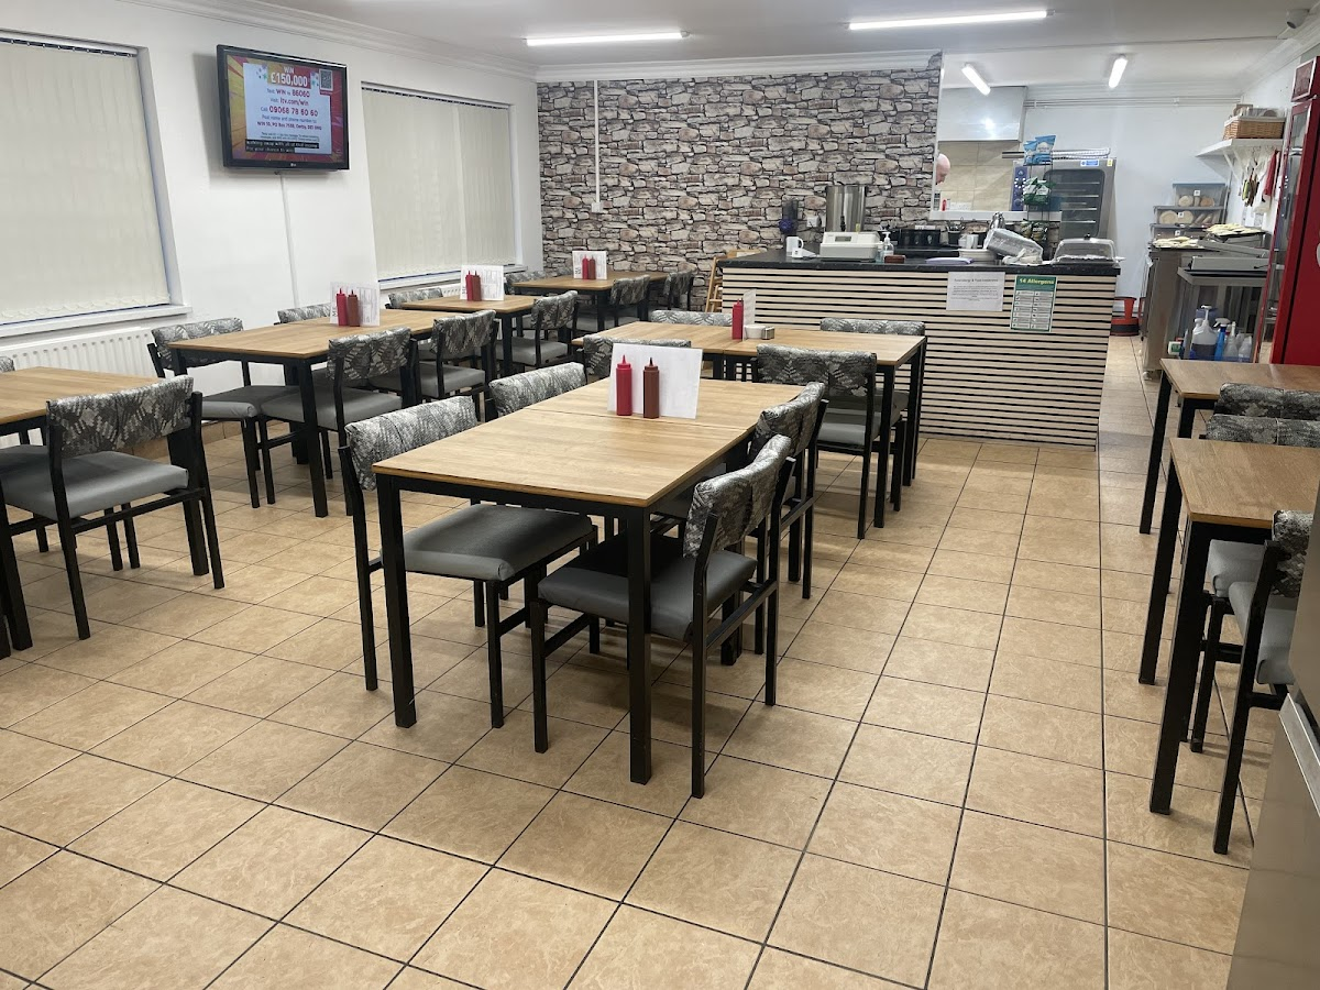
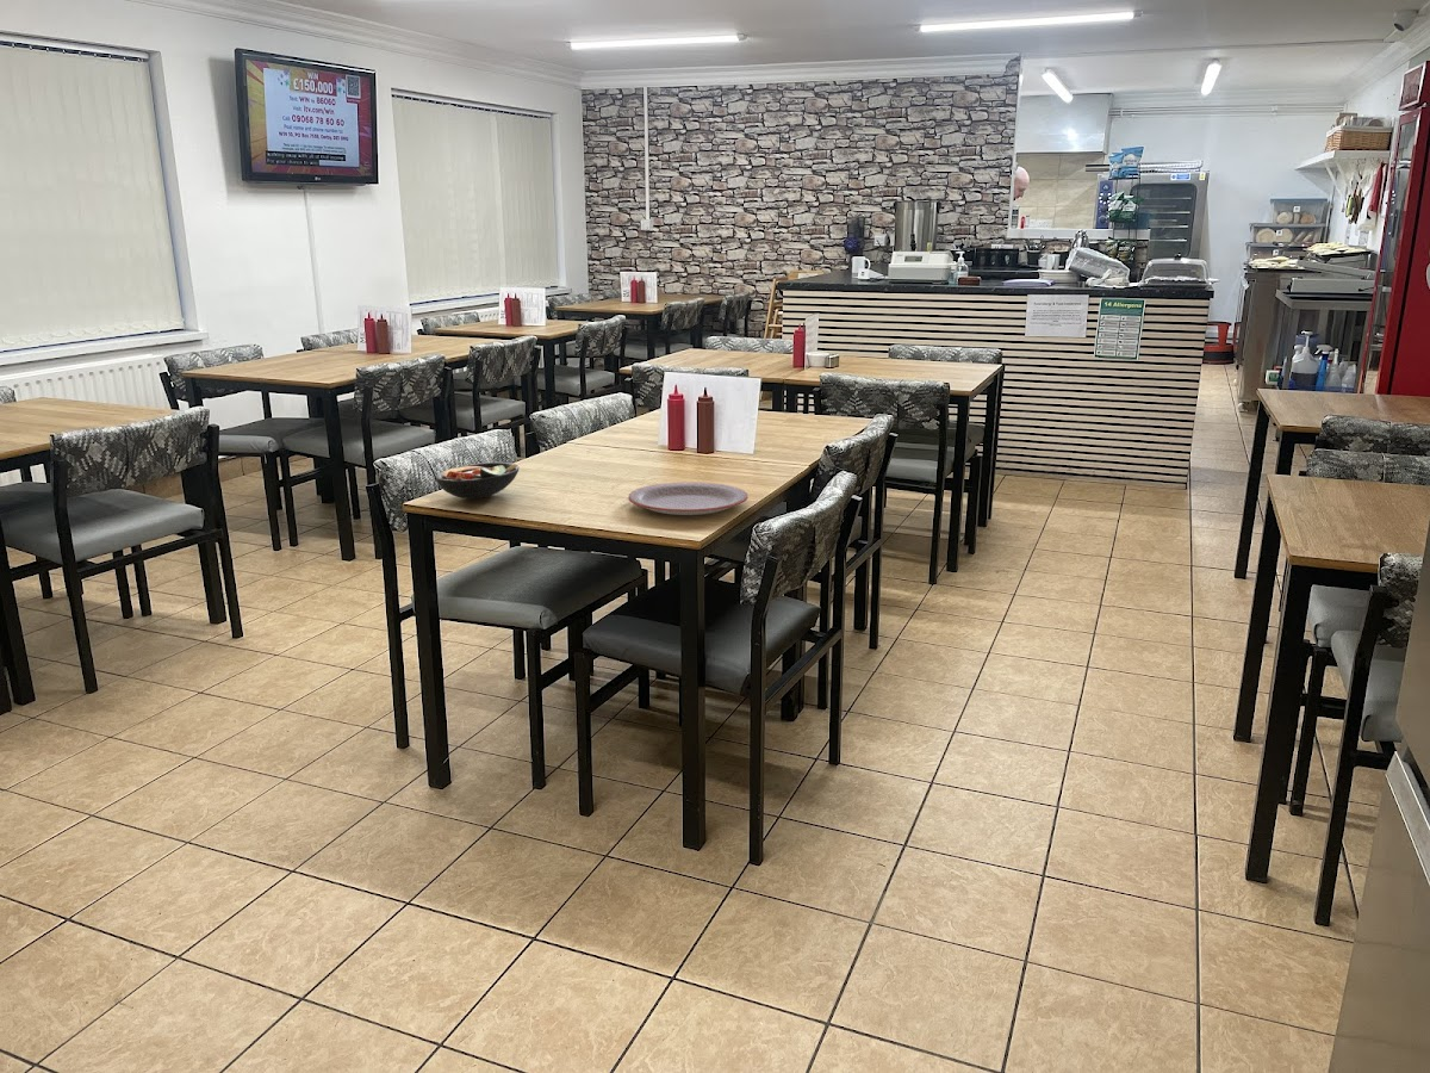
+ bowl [435,461,520,500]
+ plate [627,482,750,516]
